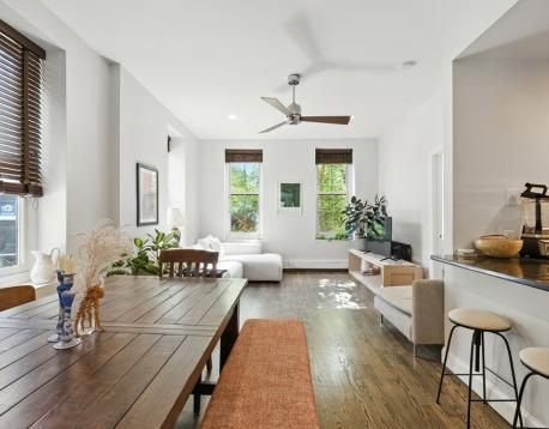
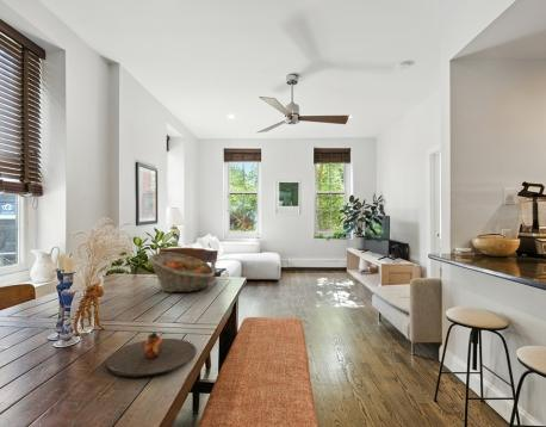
+ fruit basket [148,250,216,293]
+ plate [105,332,198,378]
